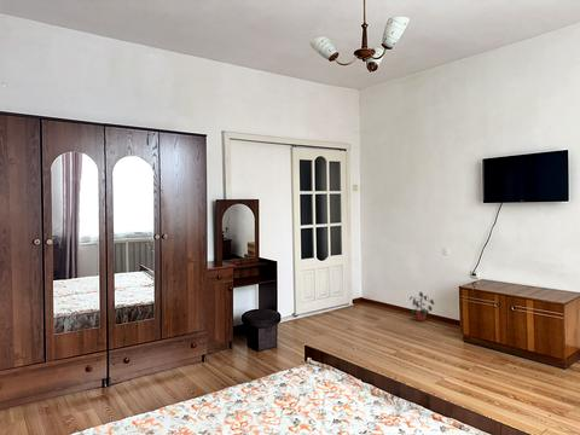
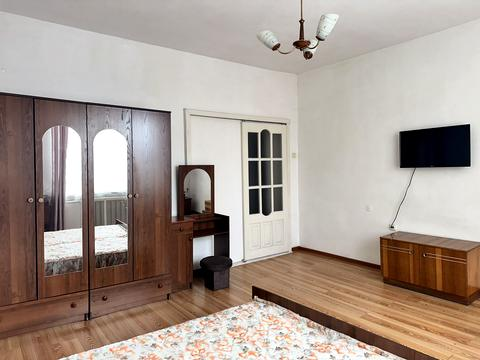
- potted plant [408,291,435,321]
